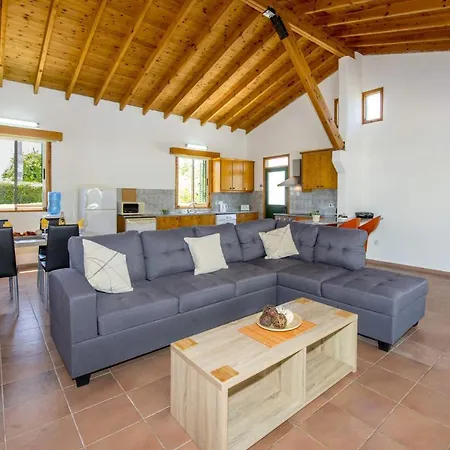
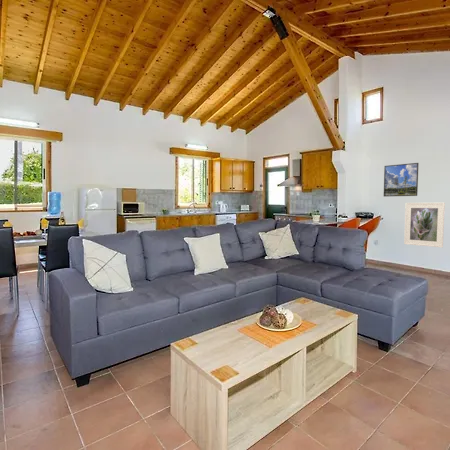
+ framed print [403,202,446,249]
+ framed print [383,162,420,198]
